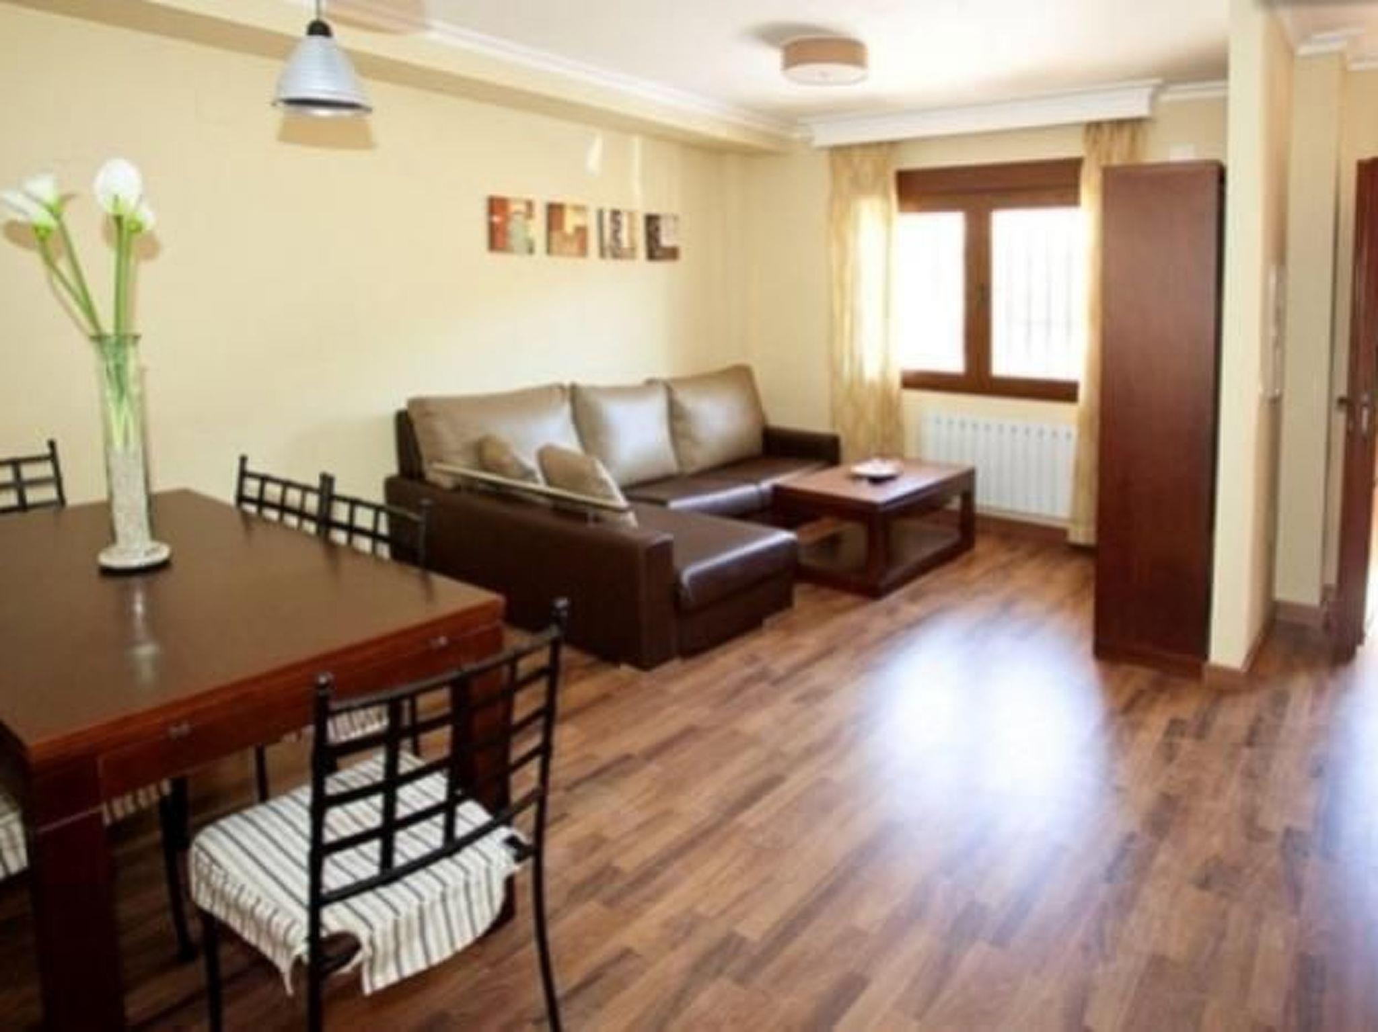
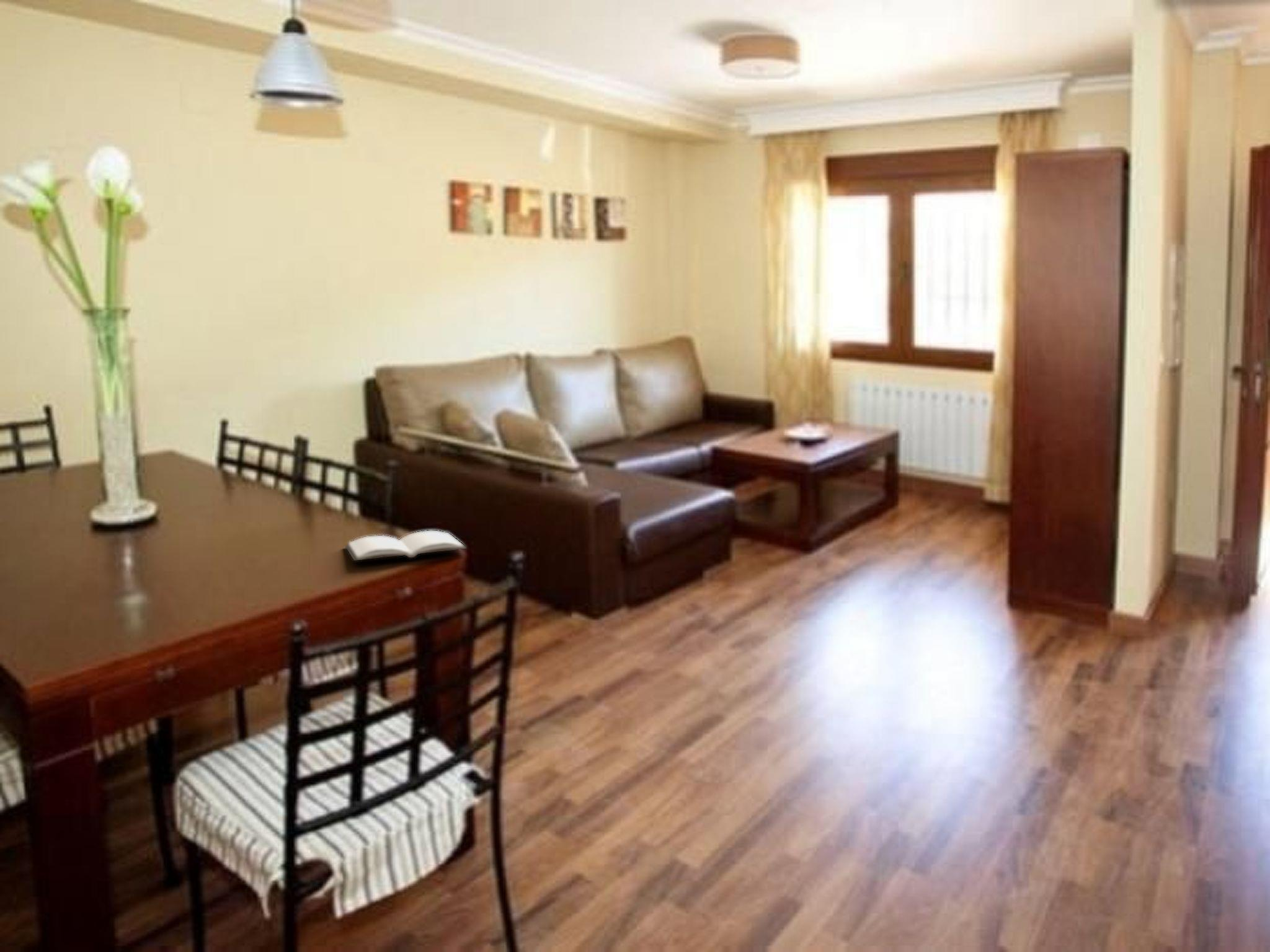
+ book [344,530,468,562]
